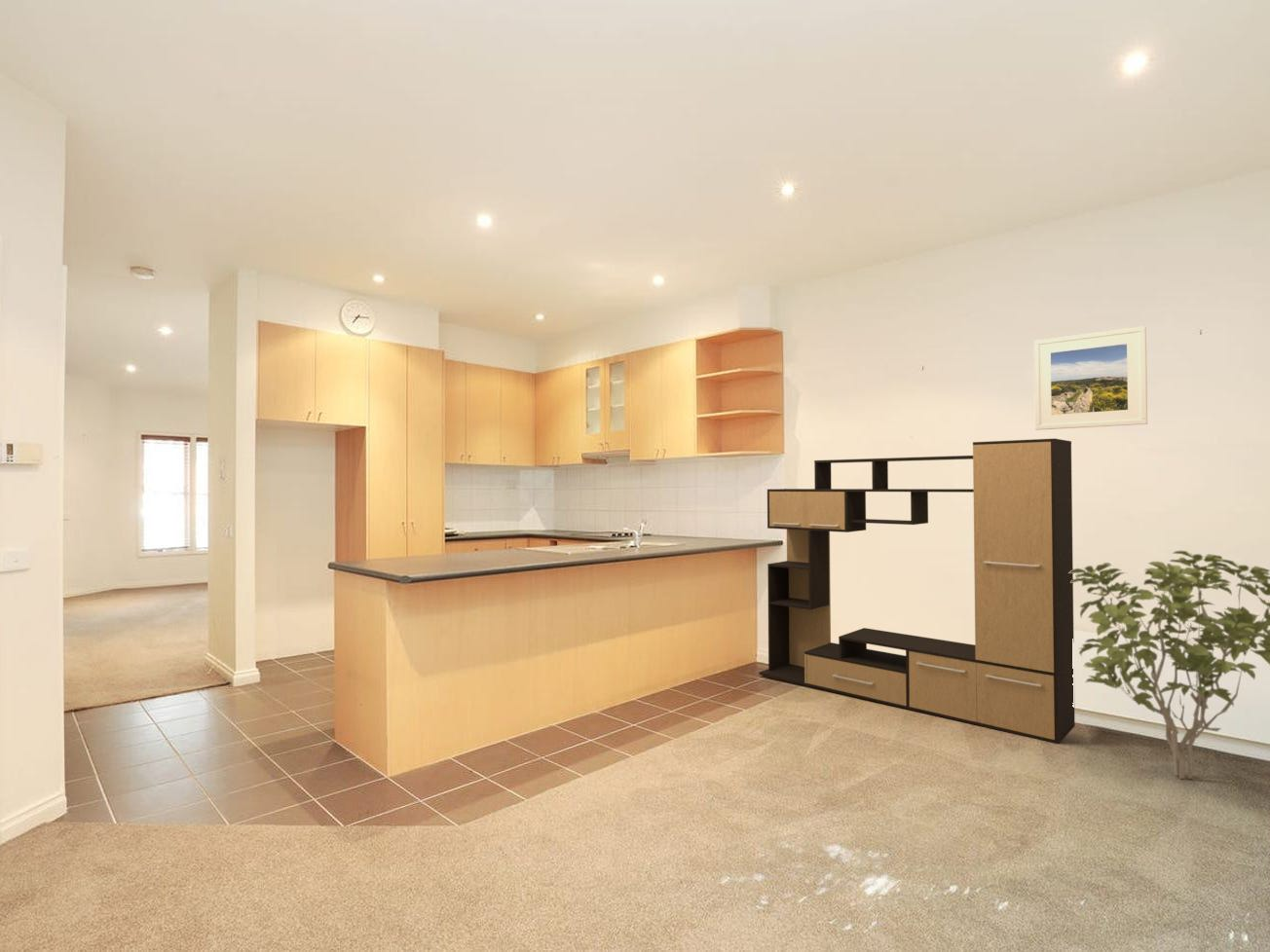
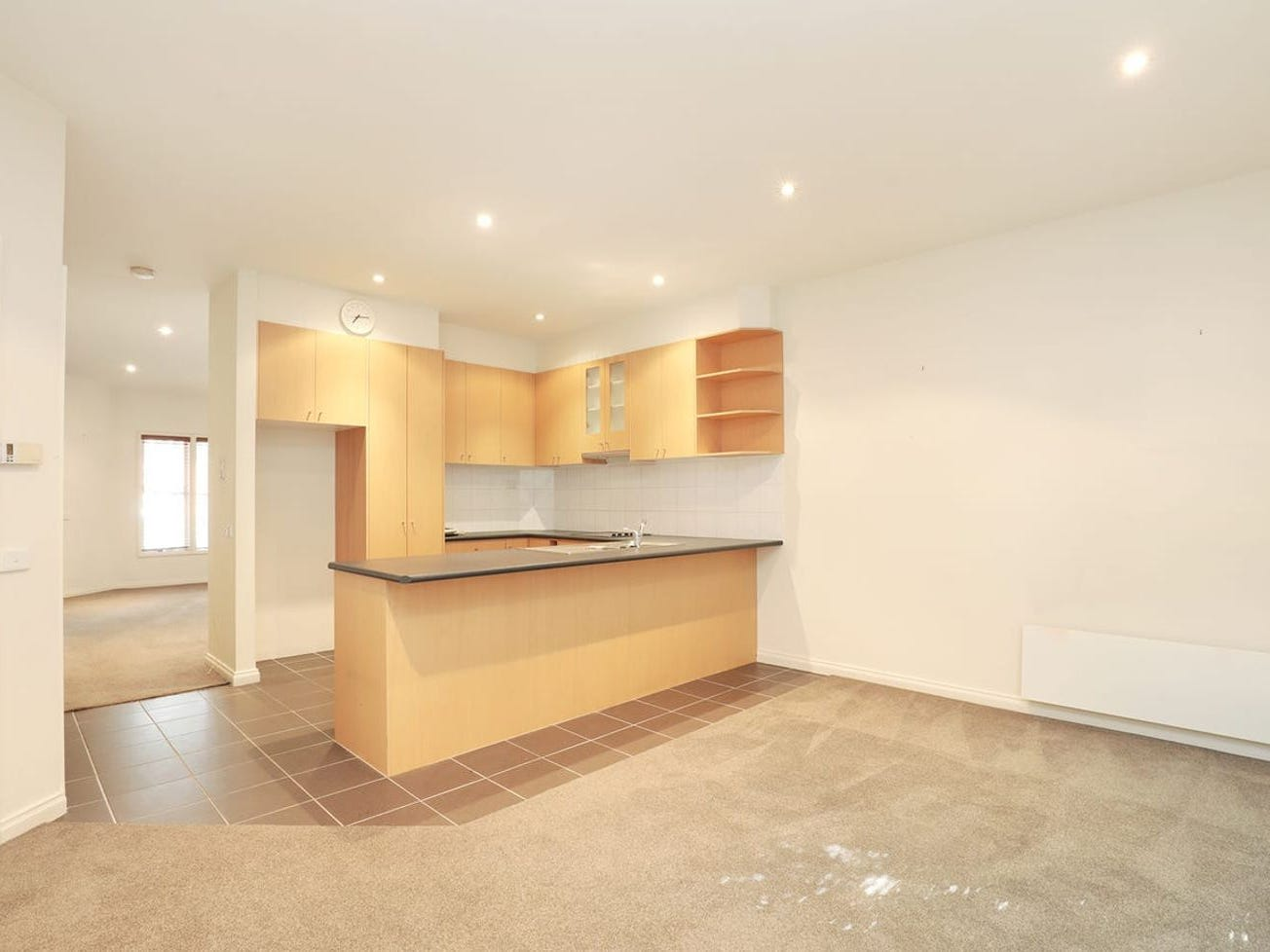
- shrub [1068,550,1270,780]
- media console [758,438,1076,745]
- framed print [1033,325,1148,431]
